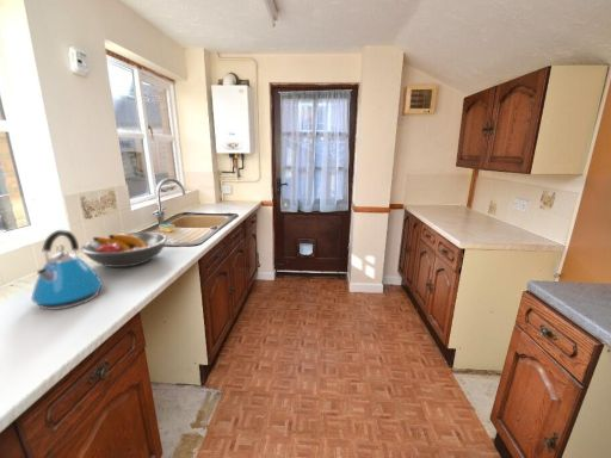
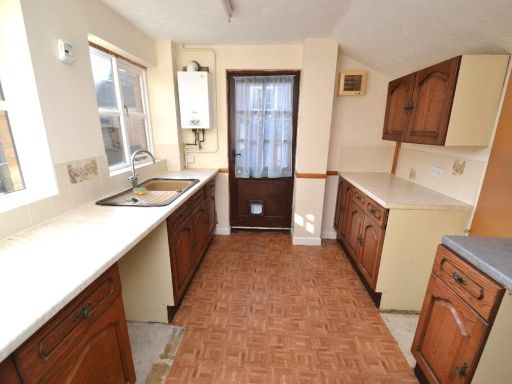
- fruit bowl [80,231,168,268]
- kettle [31,229,104,311]
